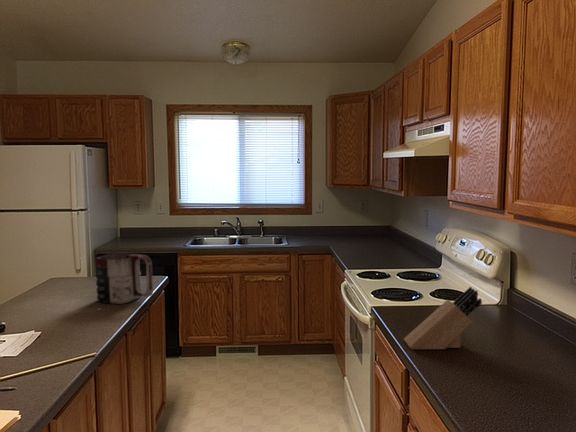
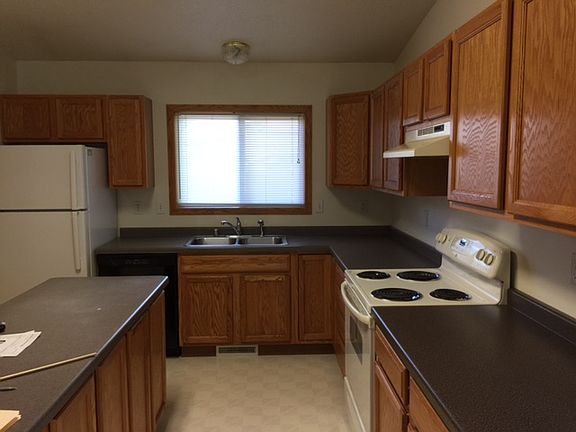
- mug [95,252,154,305]
- knife block [403,286,483,350]
